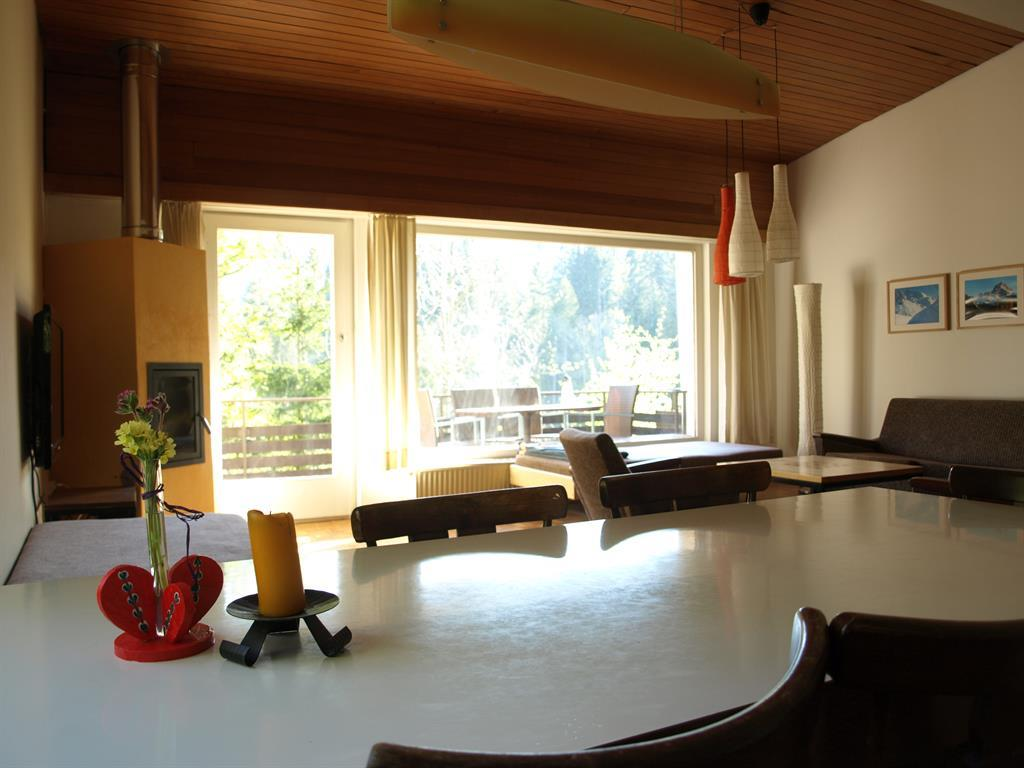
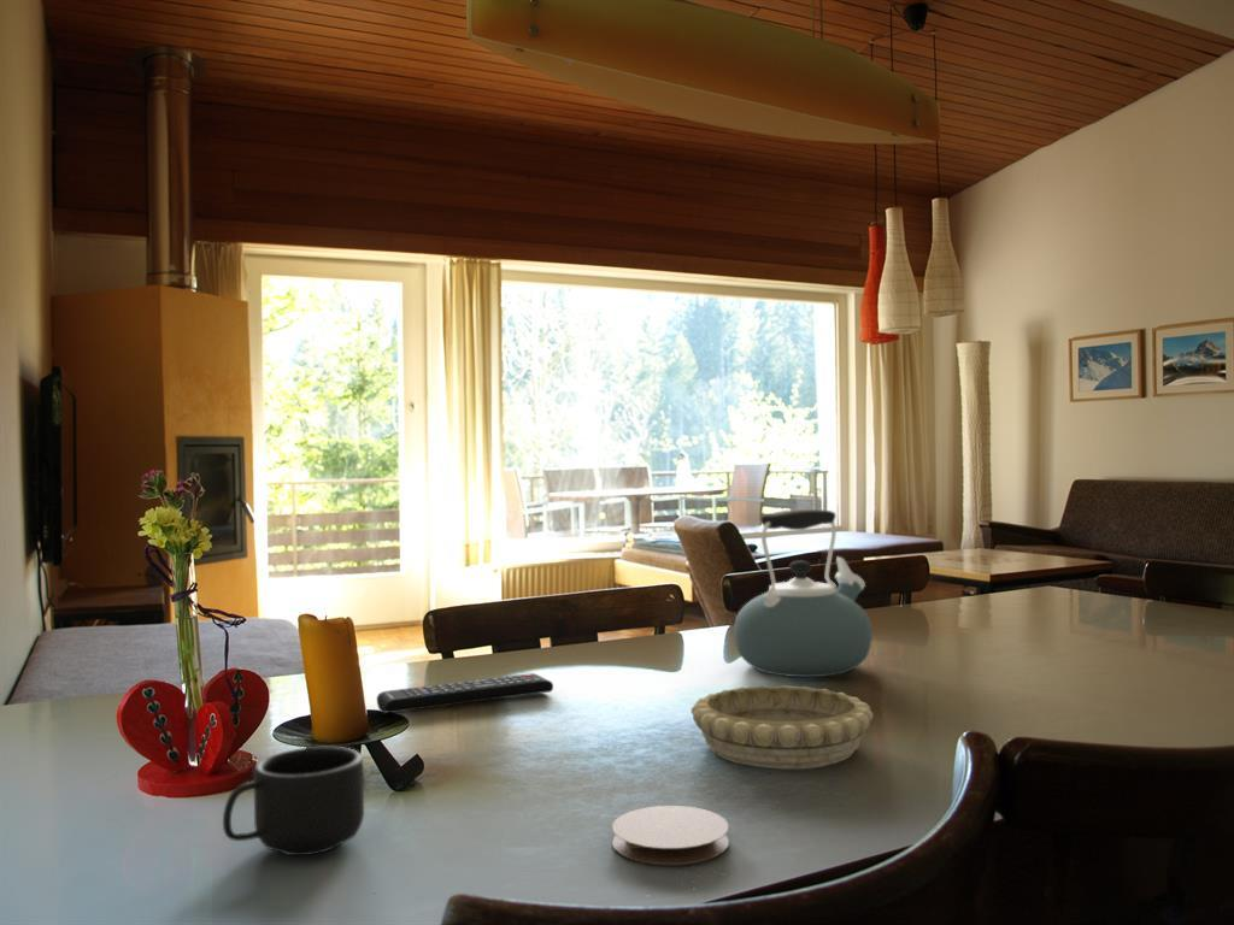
+ mug [222,746,365,856]
+ remote control [376,672,554,714]
+ coaster [611,805,730,866]
+ kettle [733,508,874,678]
+ decorative bowl [689,684,875,770]
